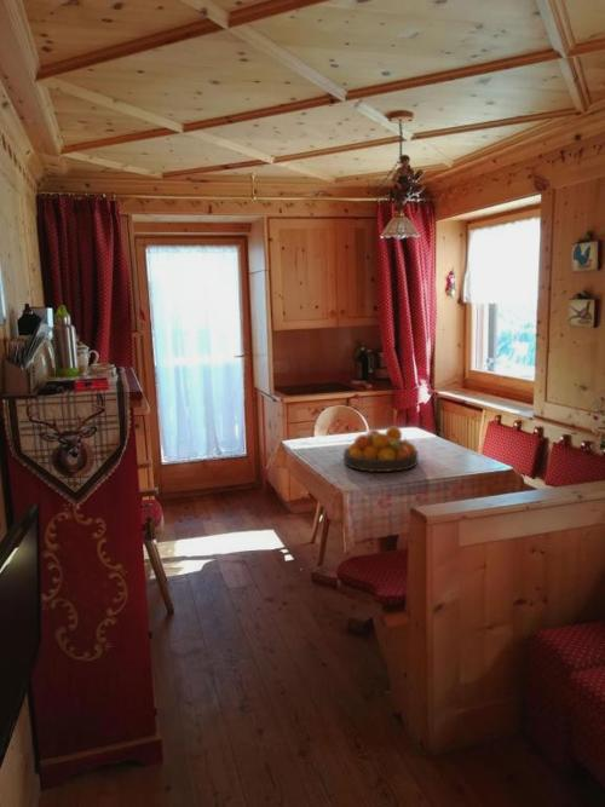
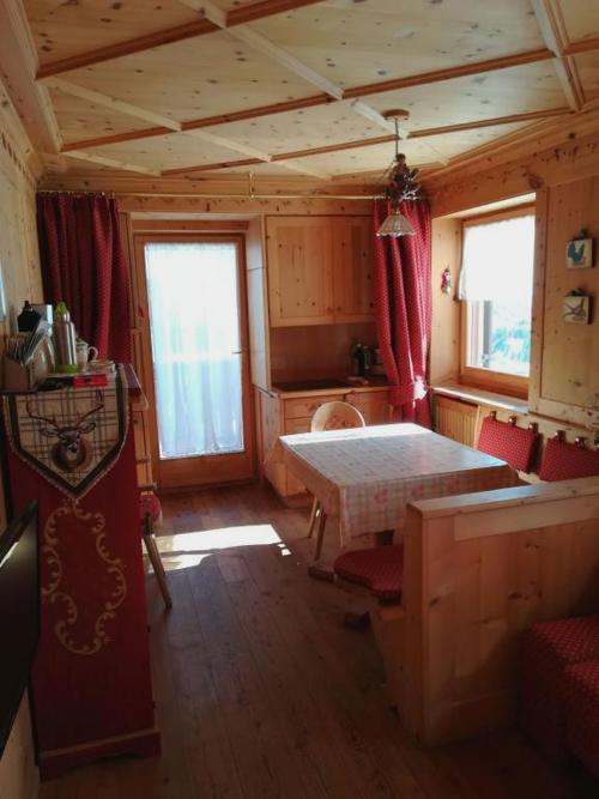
- fruit bowl [342,426,420,473]
